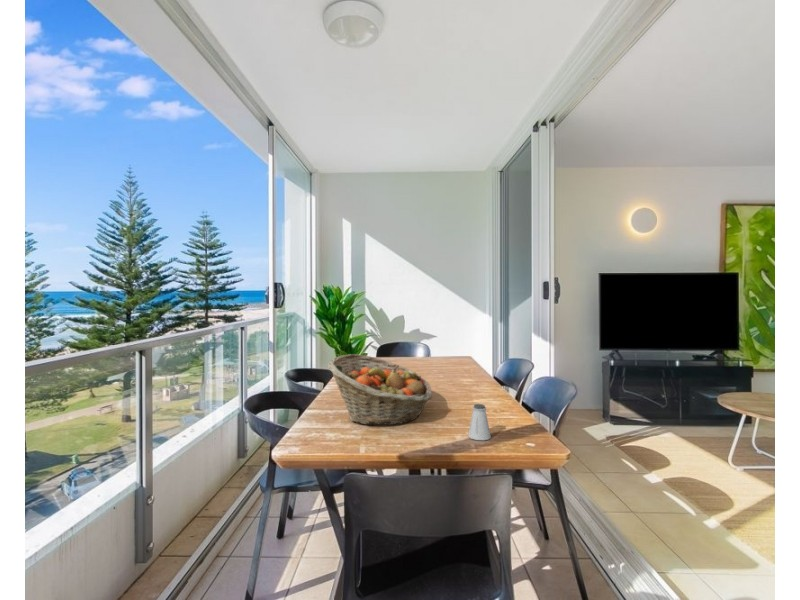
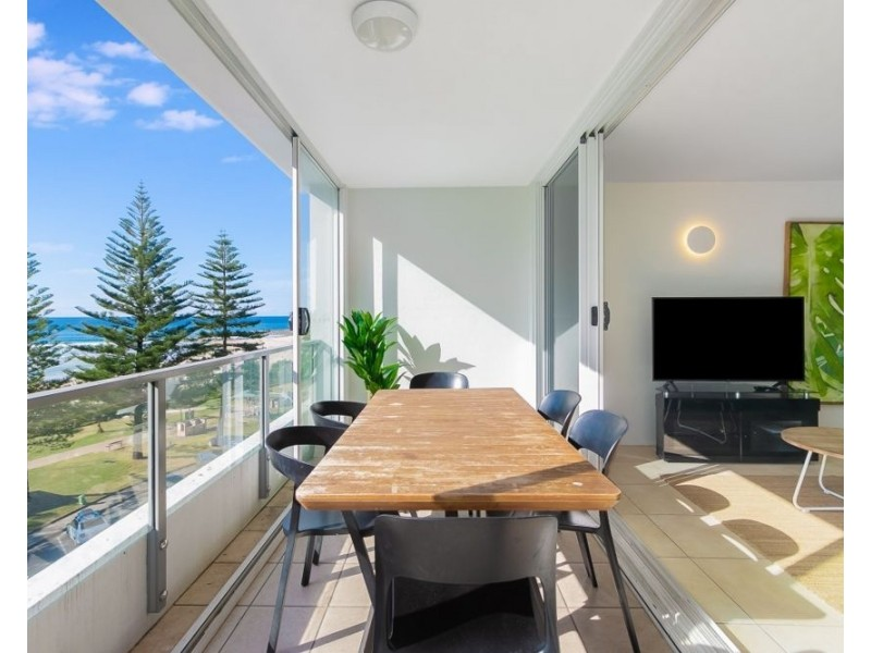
- saltshaker [467,403,492,441]
- fruit basket [327,353,433,426]
